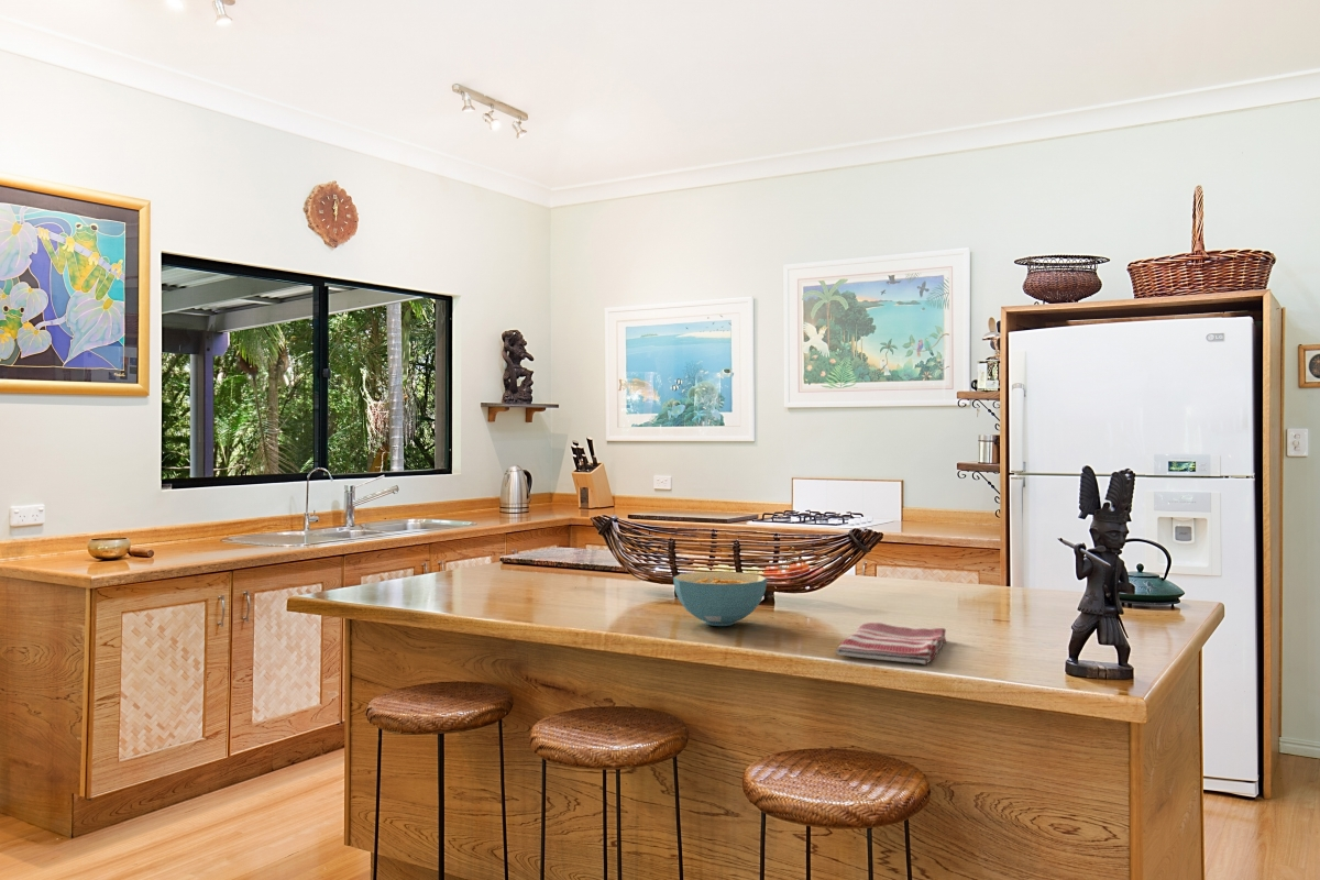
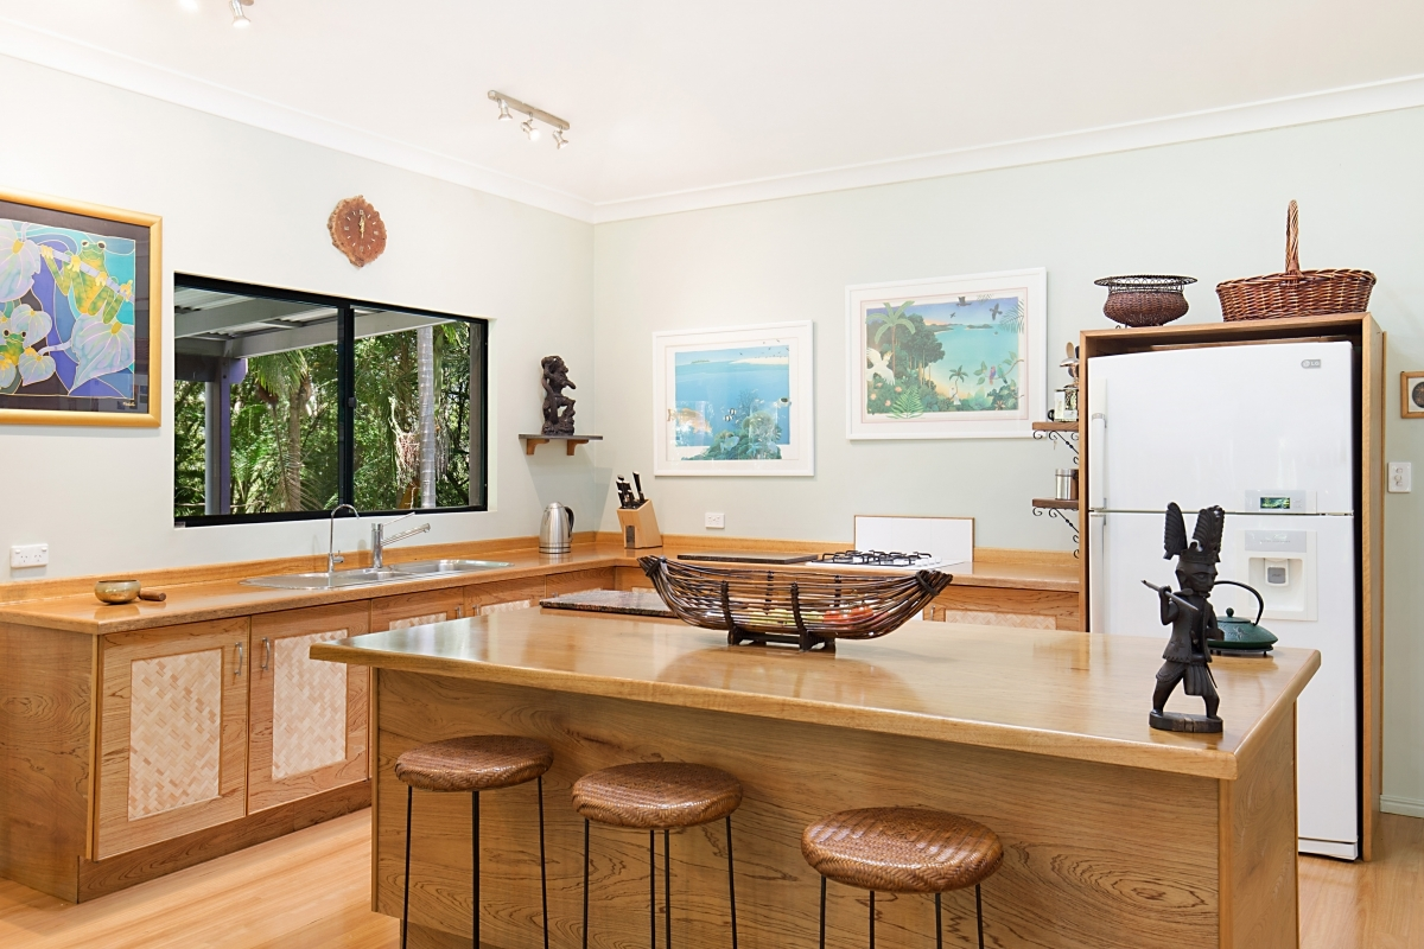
- dish towel [835,622,947,666]
- cereal bowl [672,571,768,627]
